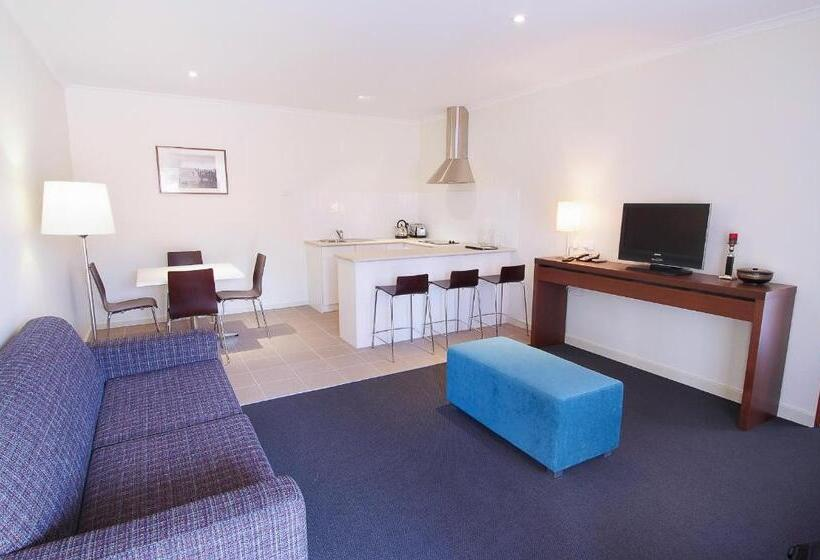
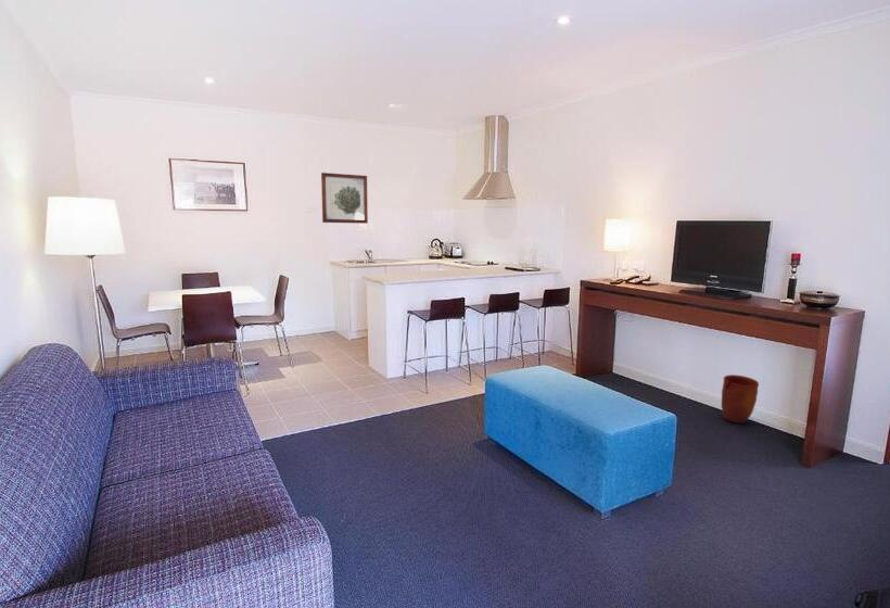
+ wall art [320,172,369,225]
+ vase [721,373,760,425]
